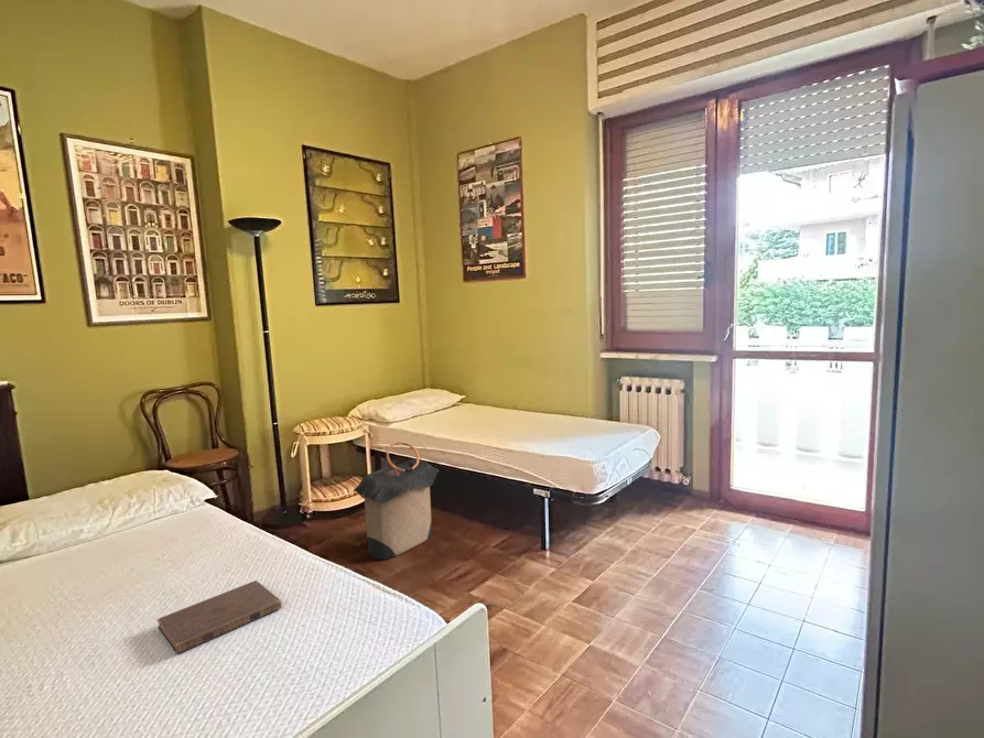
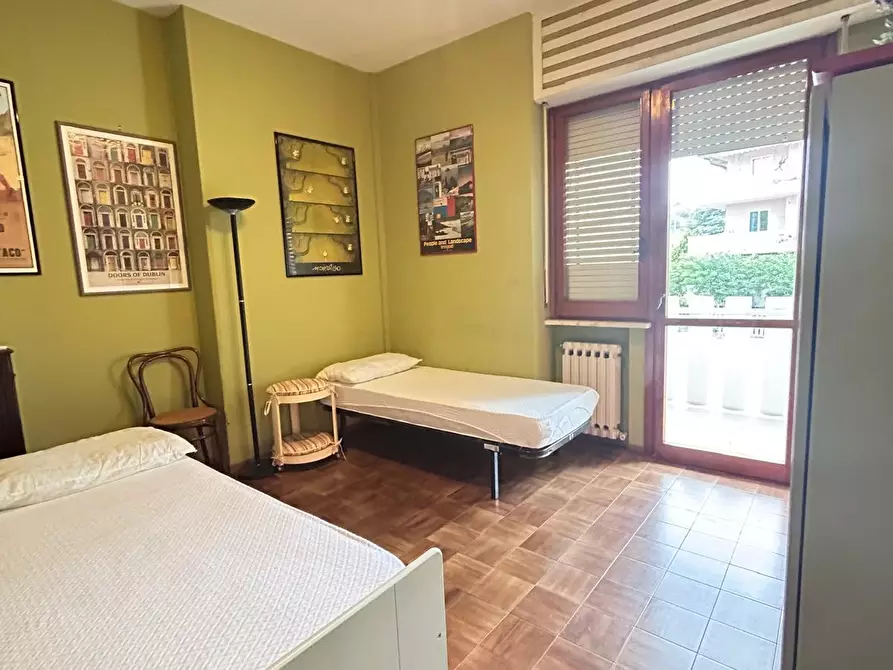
- laundry hamper [352,441,441,561]
- book [155,579,282,654]
